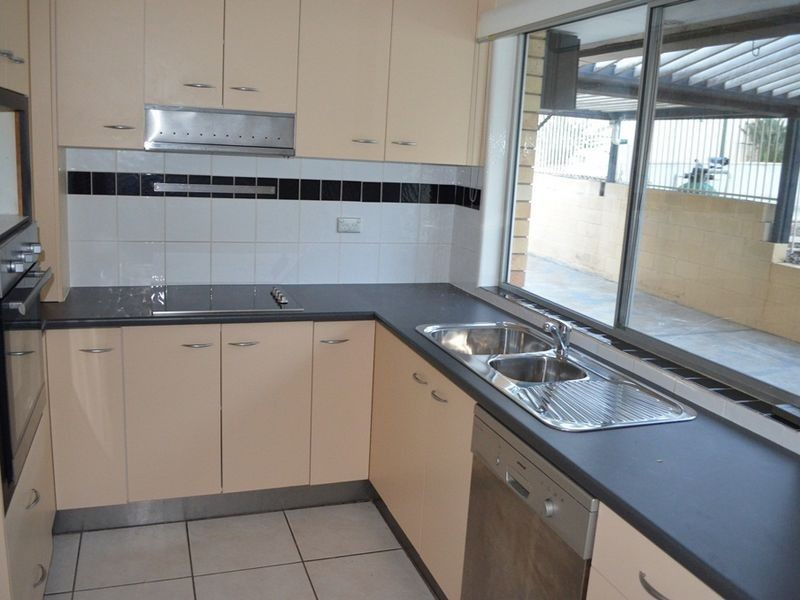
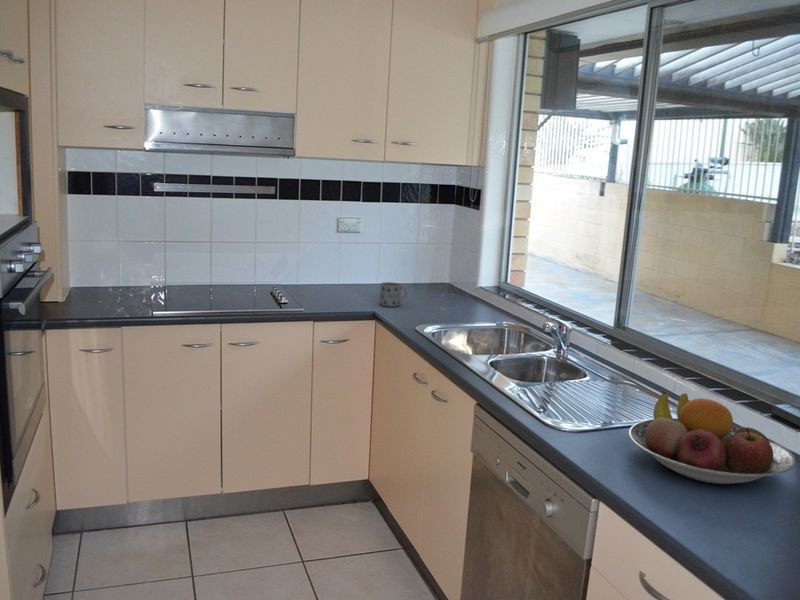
+ mug [379,281,408,308]
+ fruit bowl [628,391,796,485]
